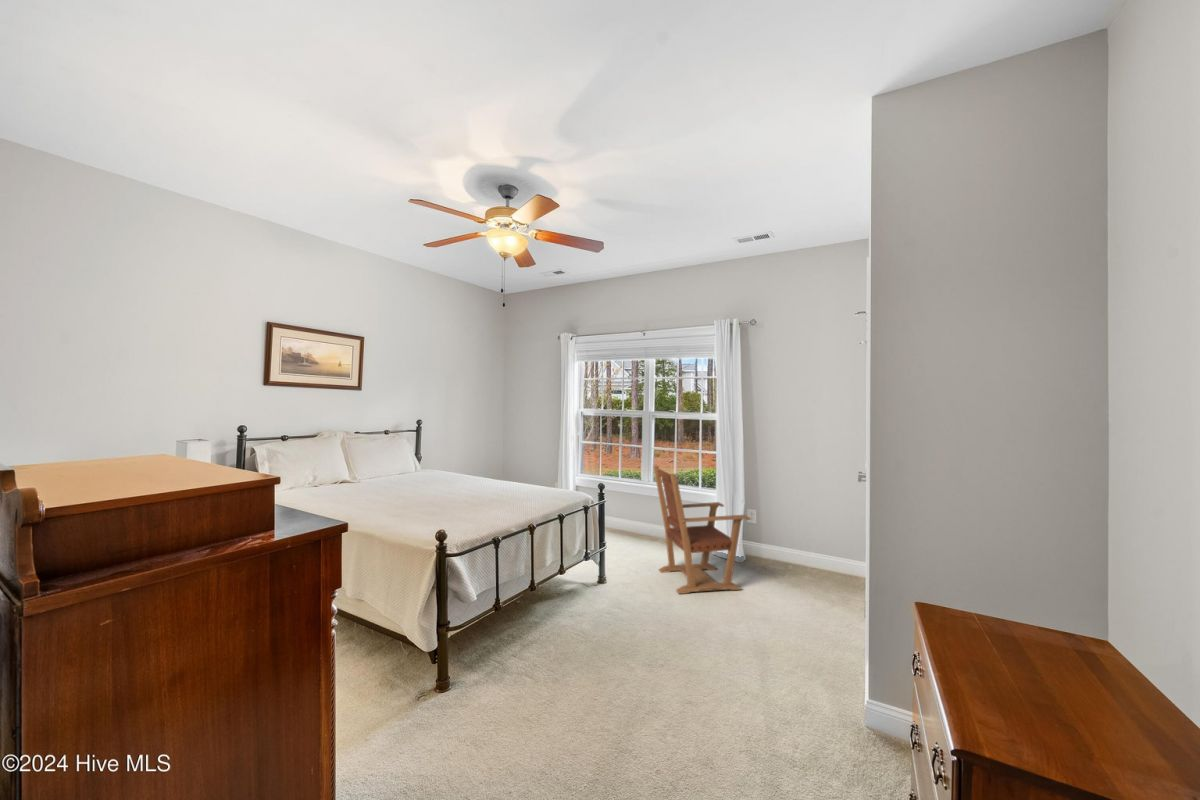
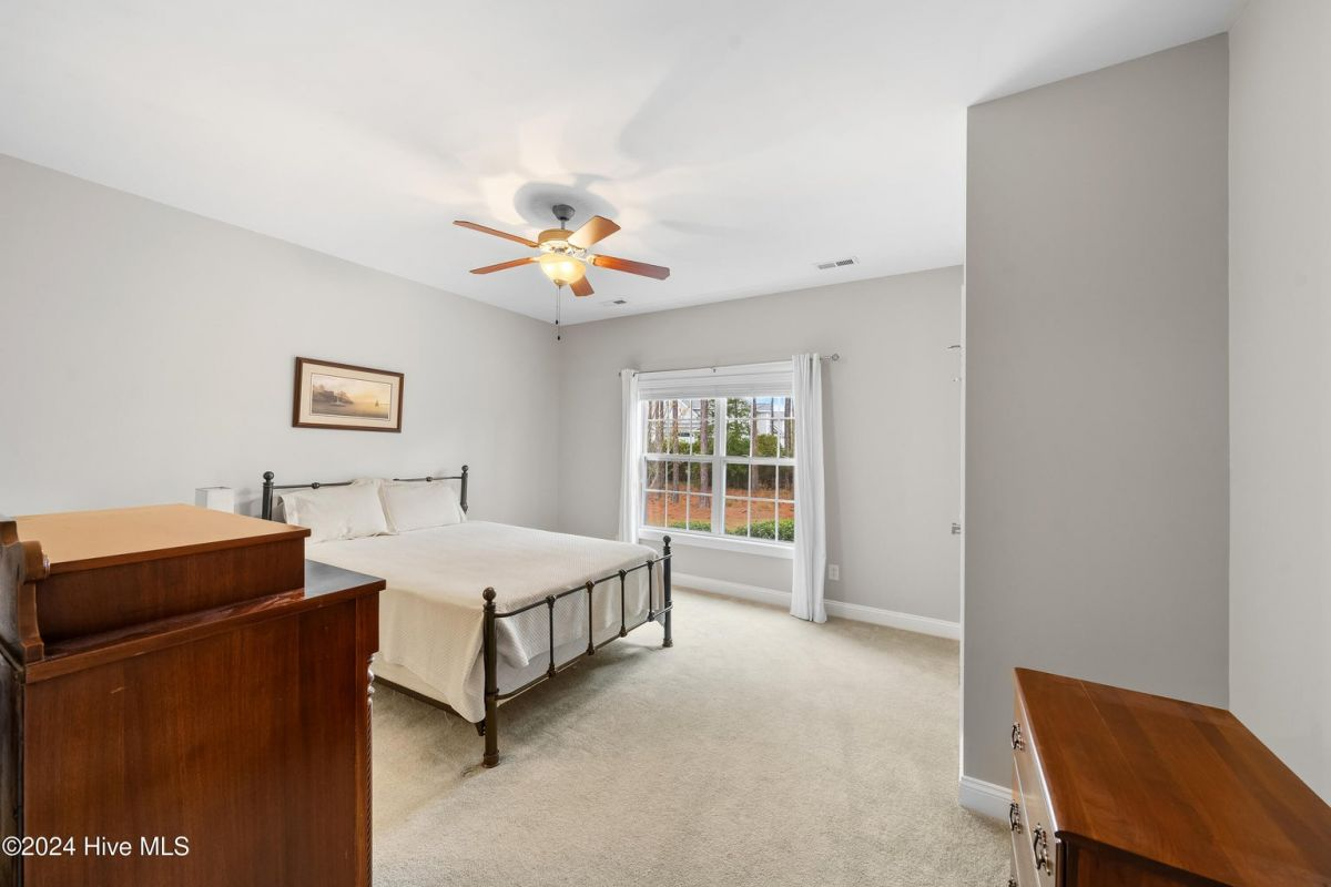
- armchair [652,465,752,595]
